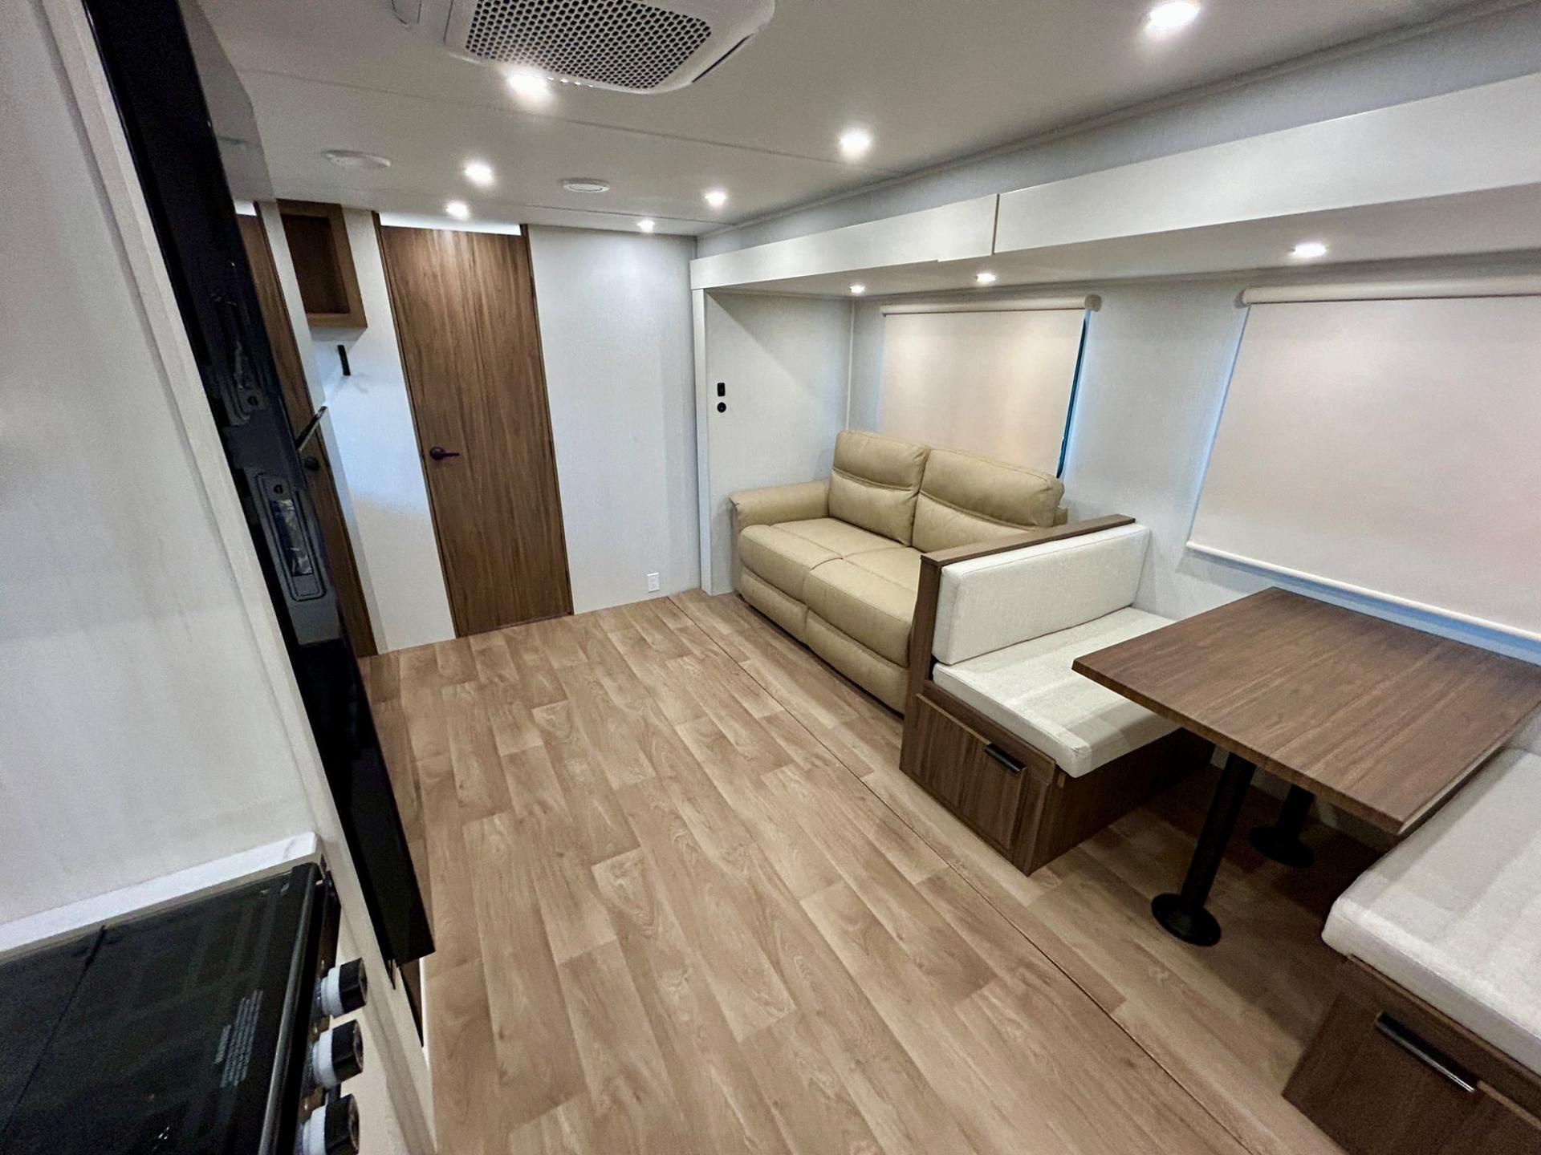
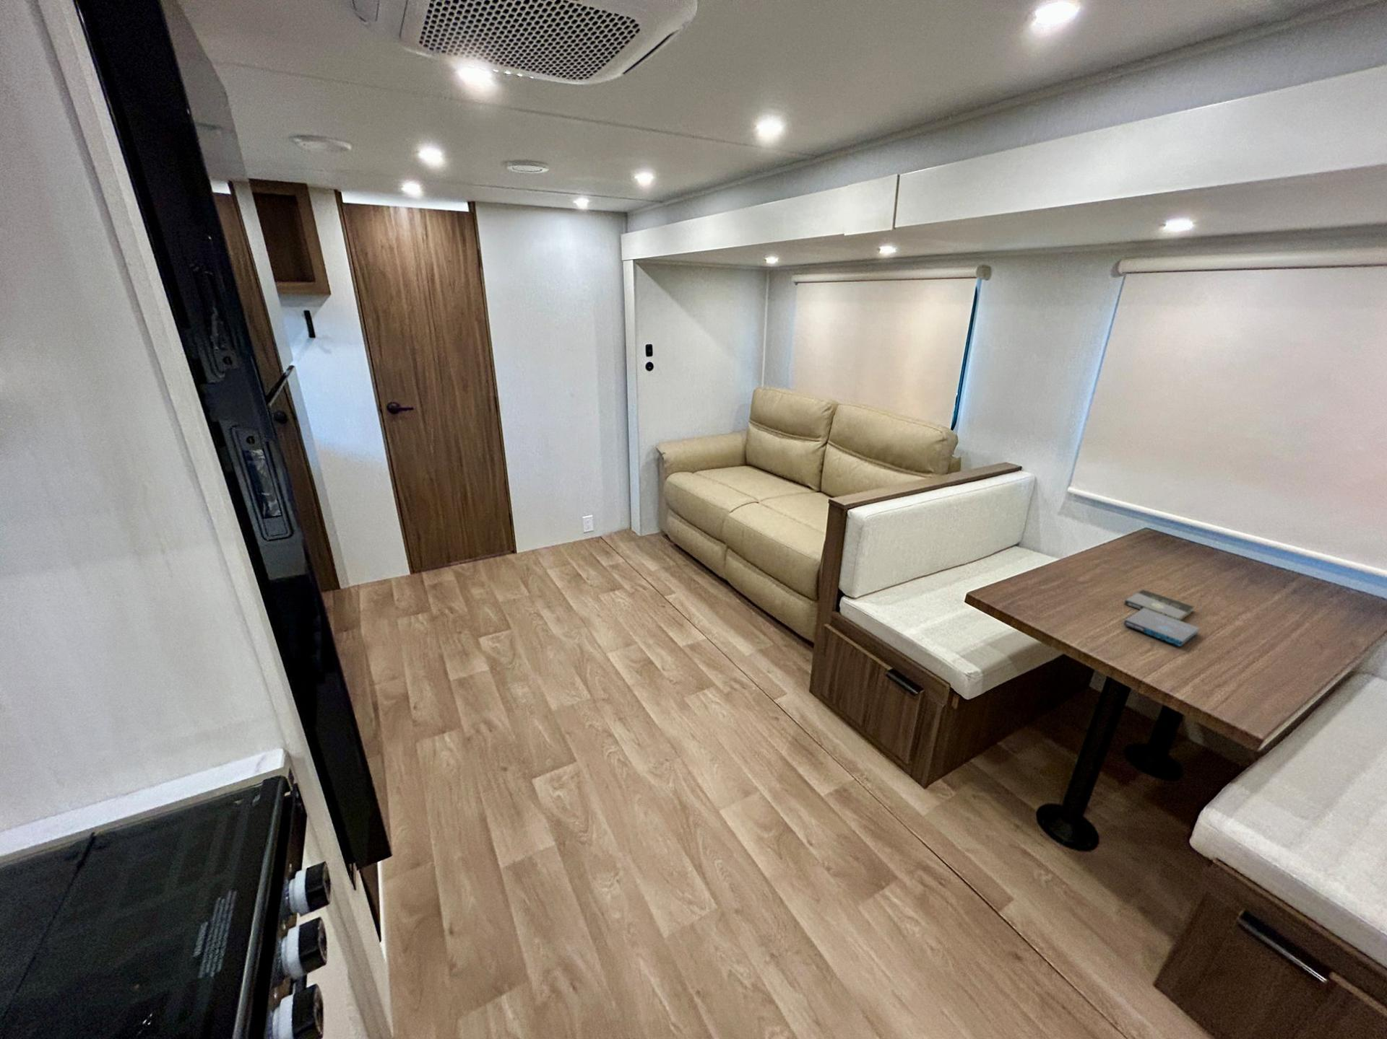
+ music album box set [1123,588,1200,647]
